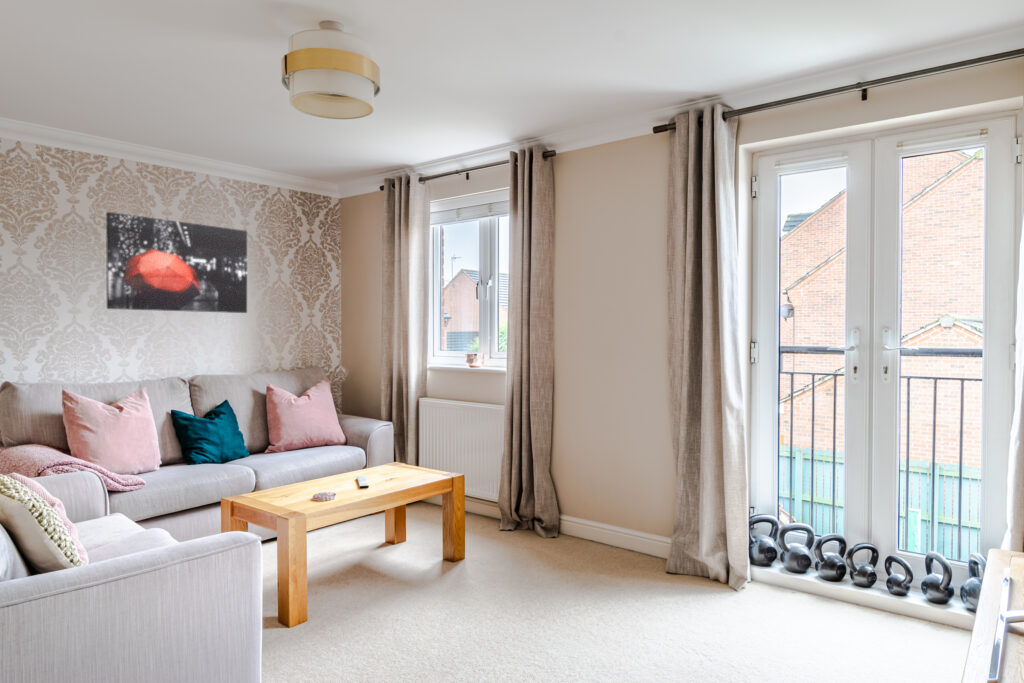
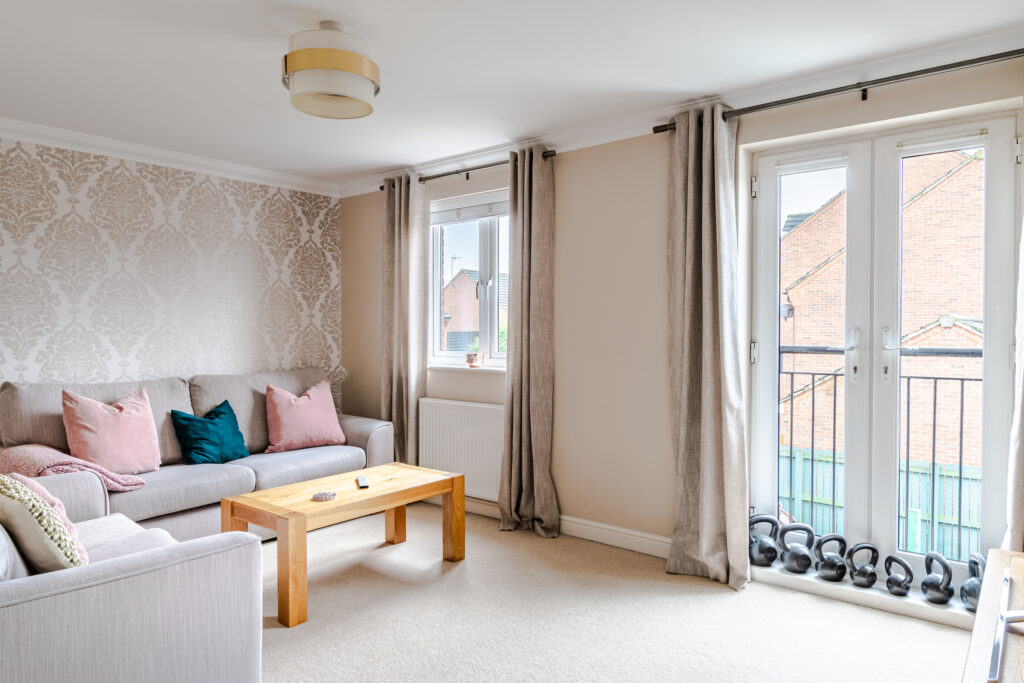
- wall art [105,211,248,314]
